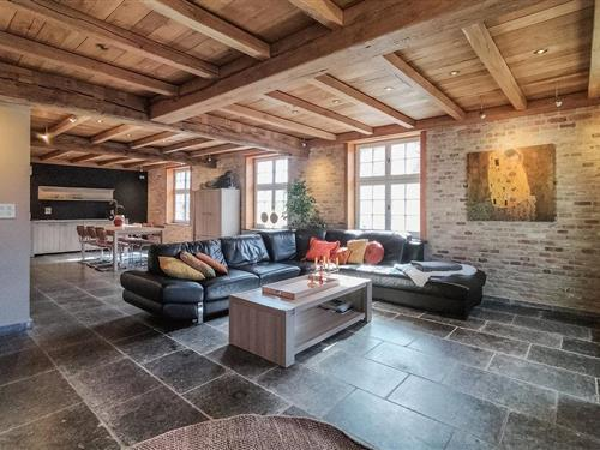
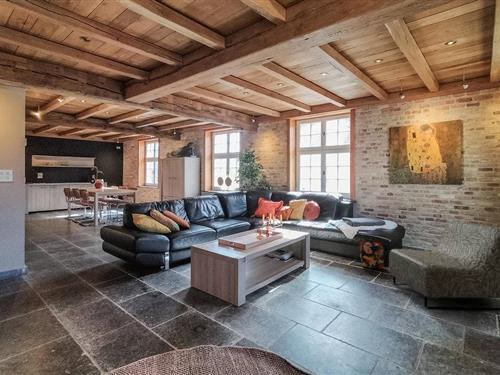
+ armchair [388,220,500,311]
+ backpack [358,238,385,270]
